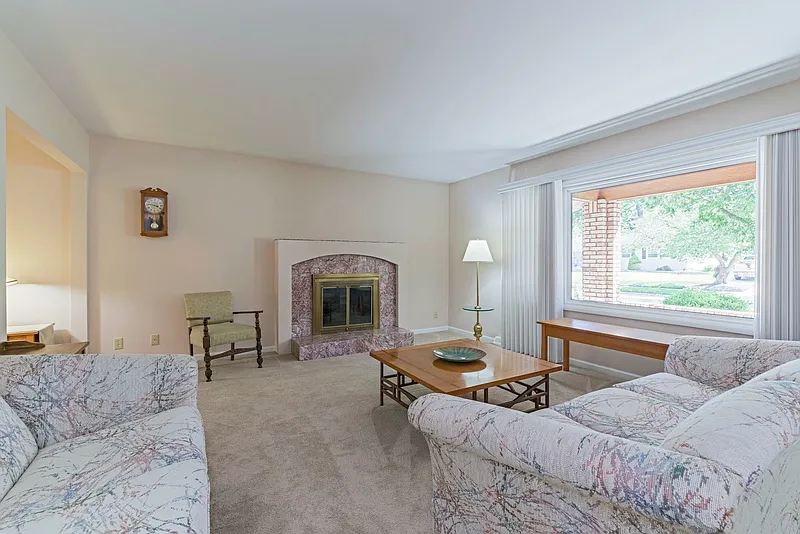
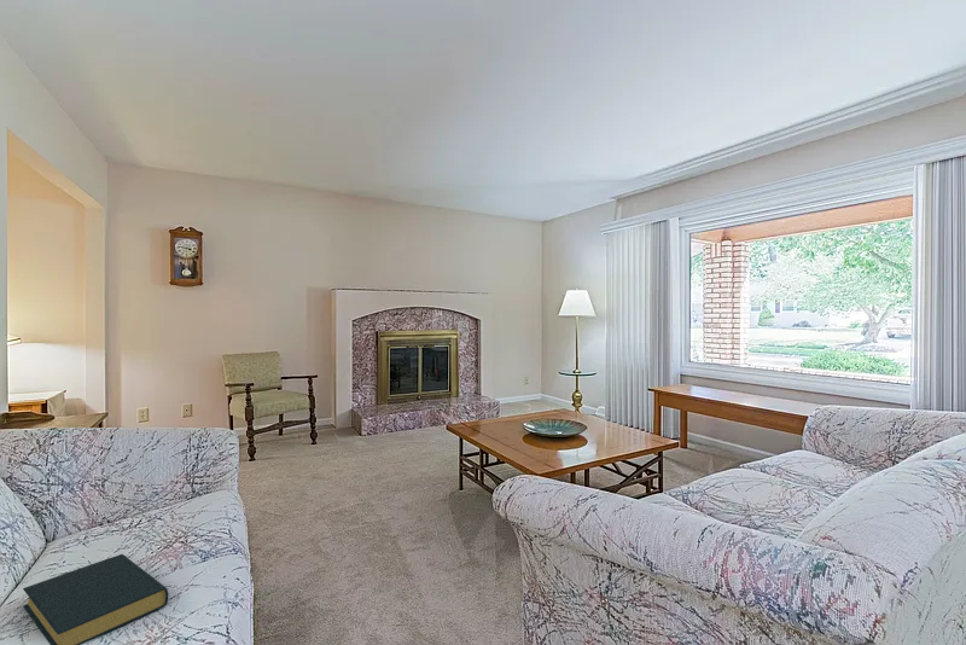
+ hardback book [22,553,169,645]
